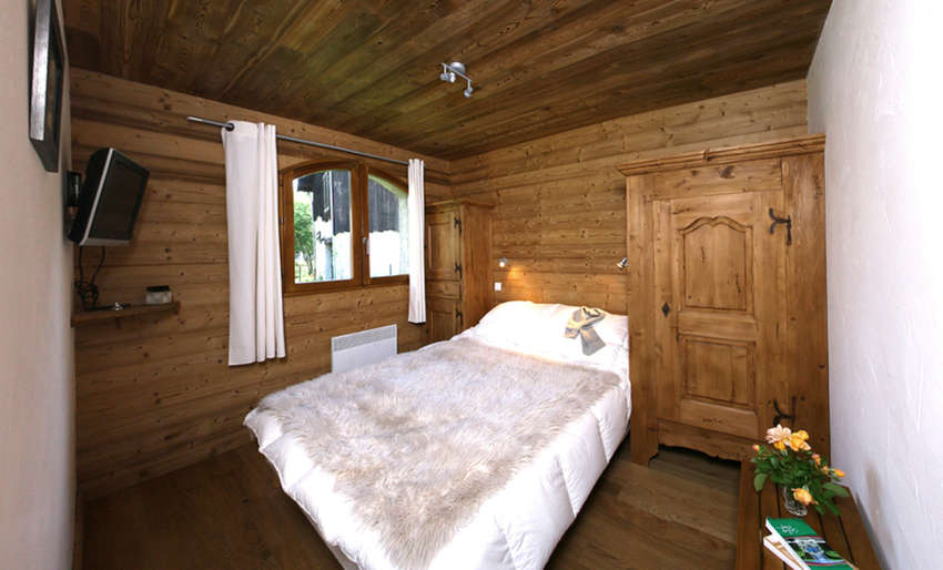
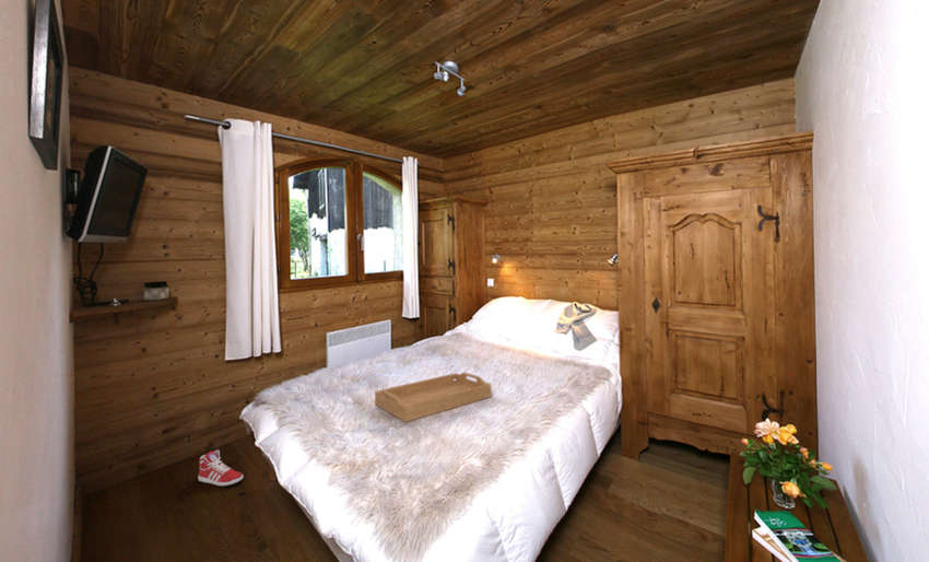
+ serving tray [374,372,493,423]
+ sneaker [197,449,245,488]
